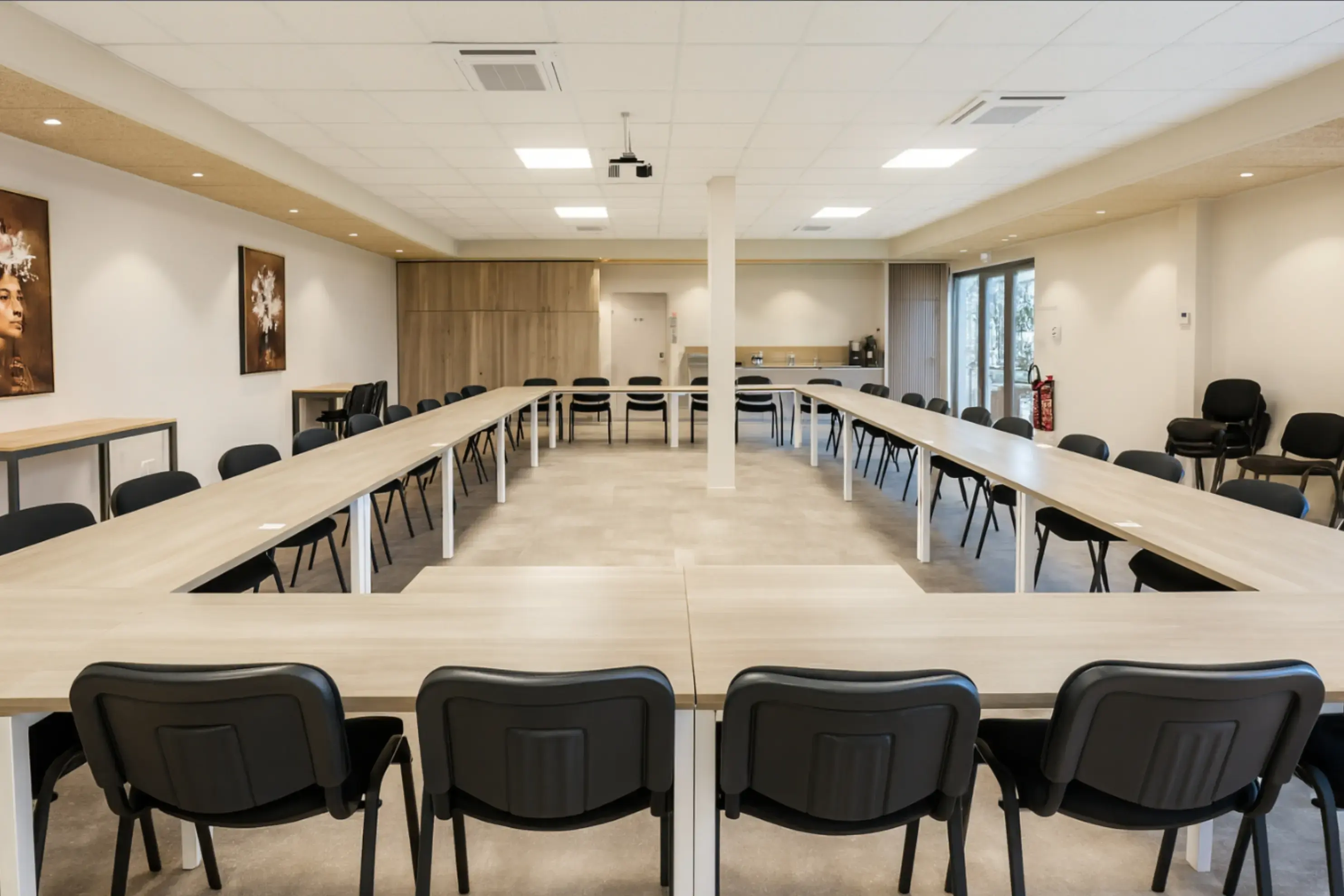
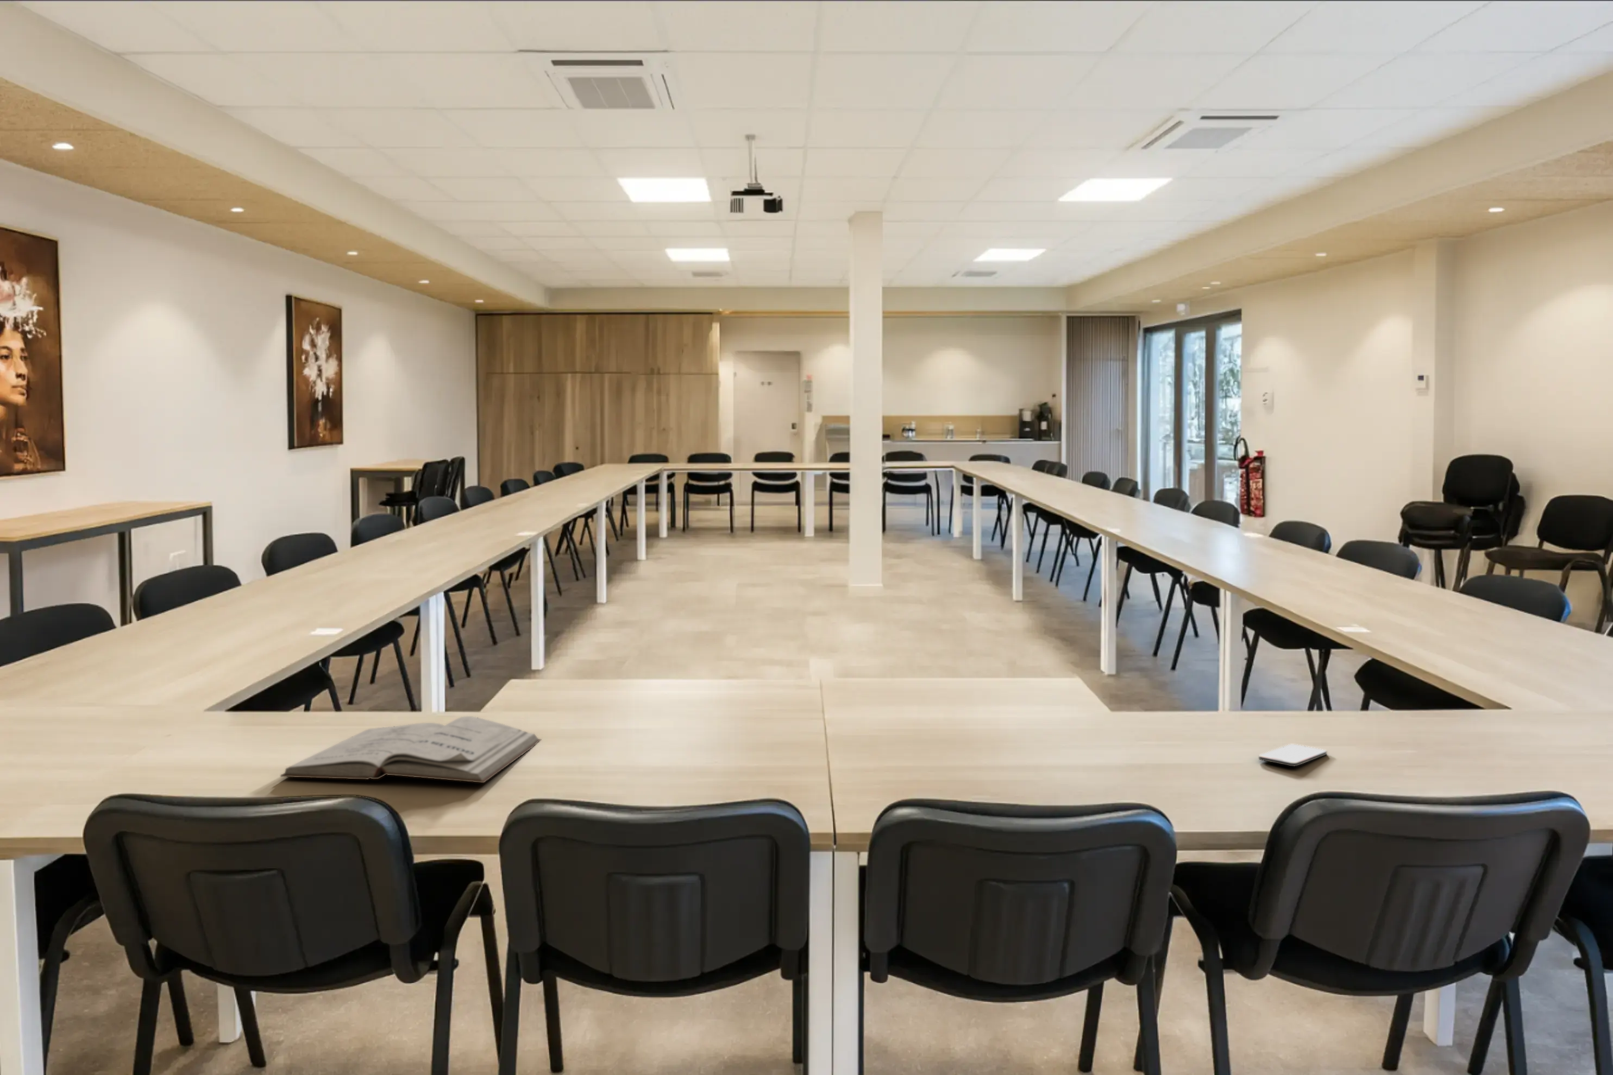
+ smartphone [1258,744,1327,767]
+ book [280,715,542,783]
